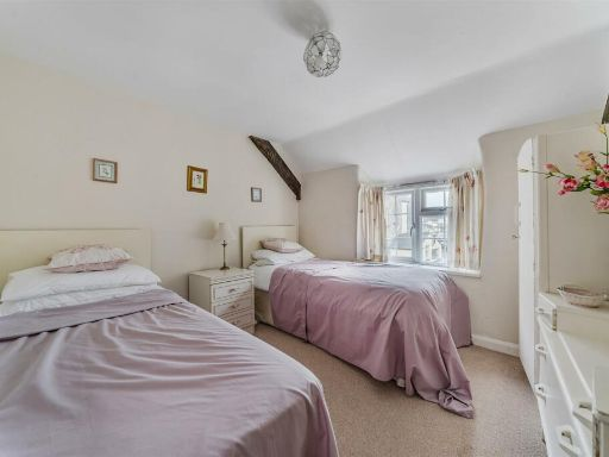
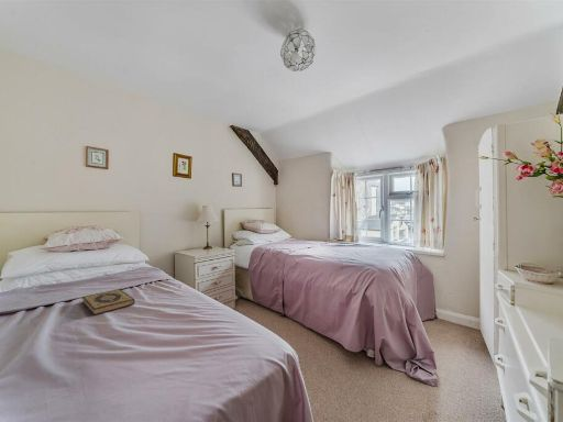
+ hardback book [81,289,136,316]
